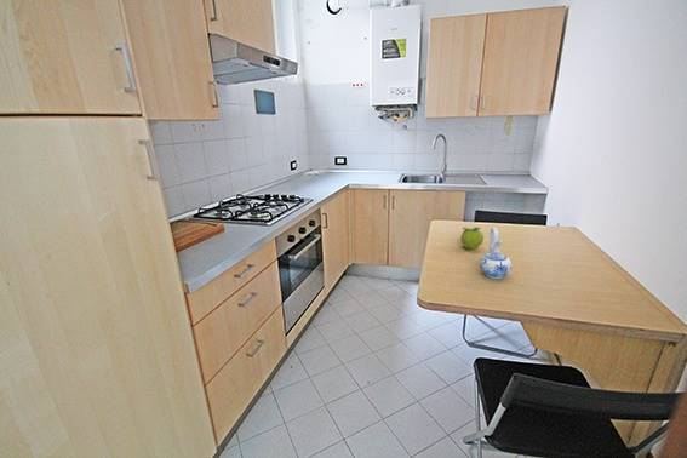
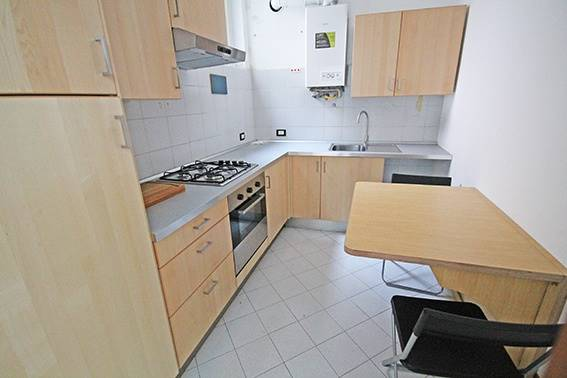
- fruit [459,227,485,251]
- ceramic pitcher [479,227,513,280]
